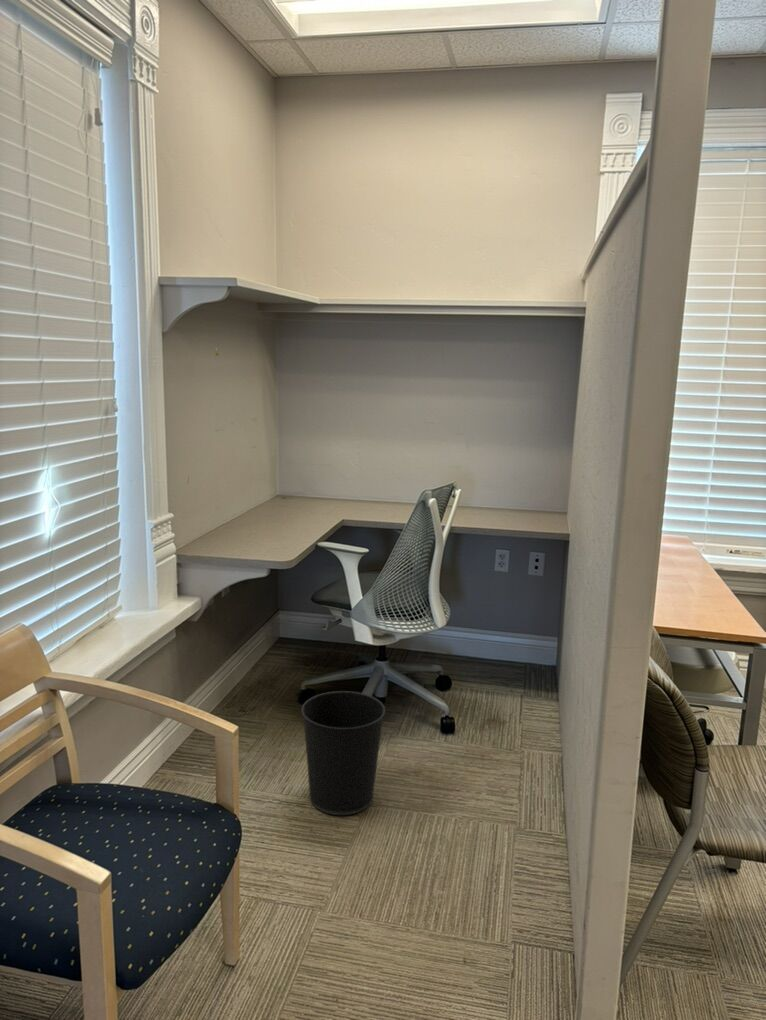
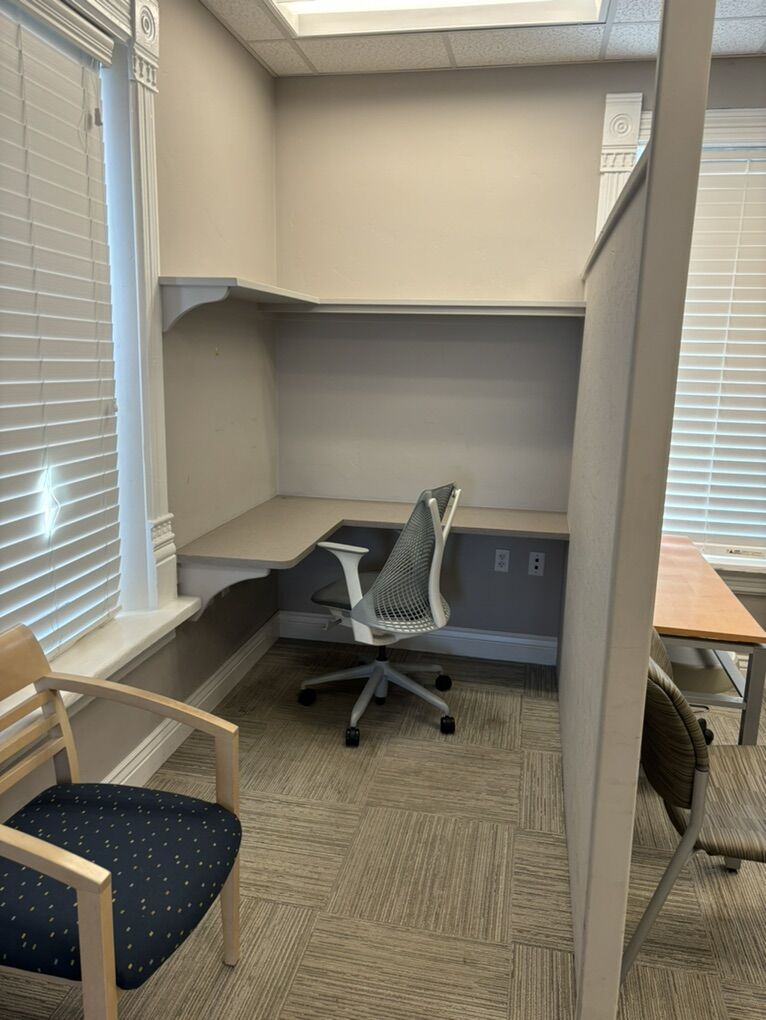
- wastebasket [300,690,386,816]
